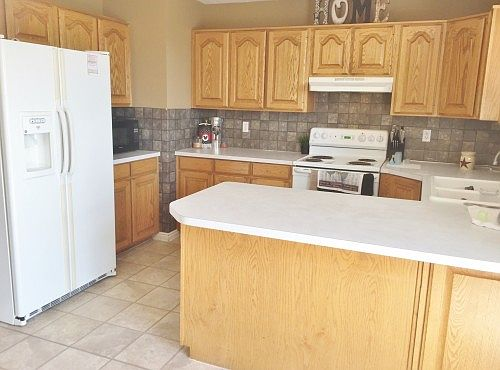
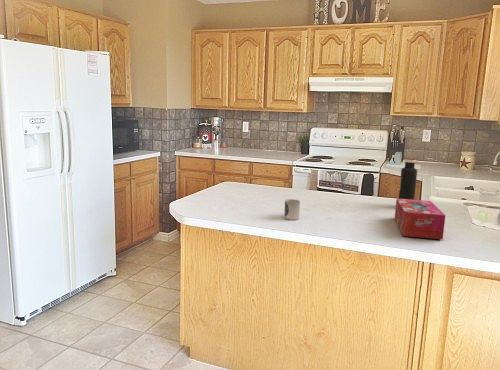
+ water bottle [398,157,418,200]
+ tissue box [394,198,446,240]
+ cup [283,198,301,221]
